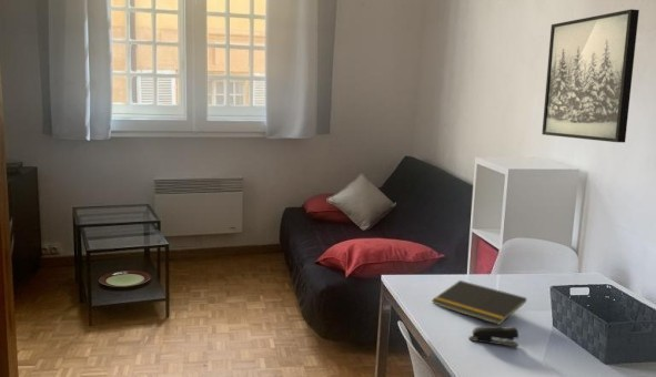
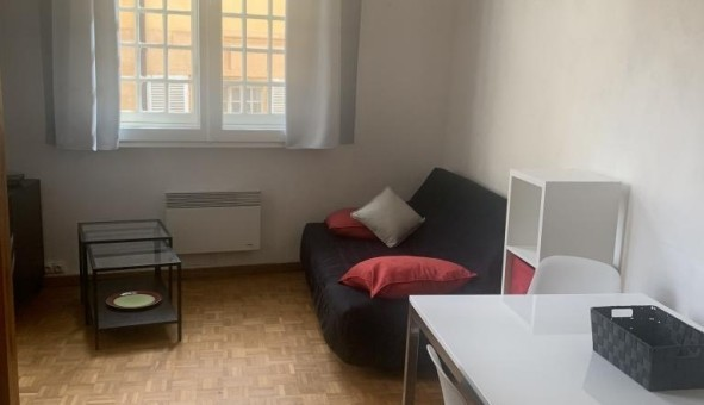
- notepad [431,279,527,326]
- stapler [468,325,519,348]
- wall art [541,8,640,143]
